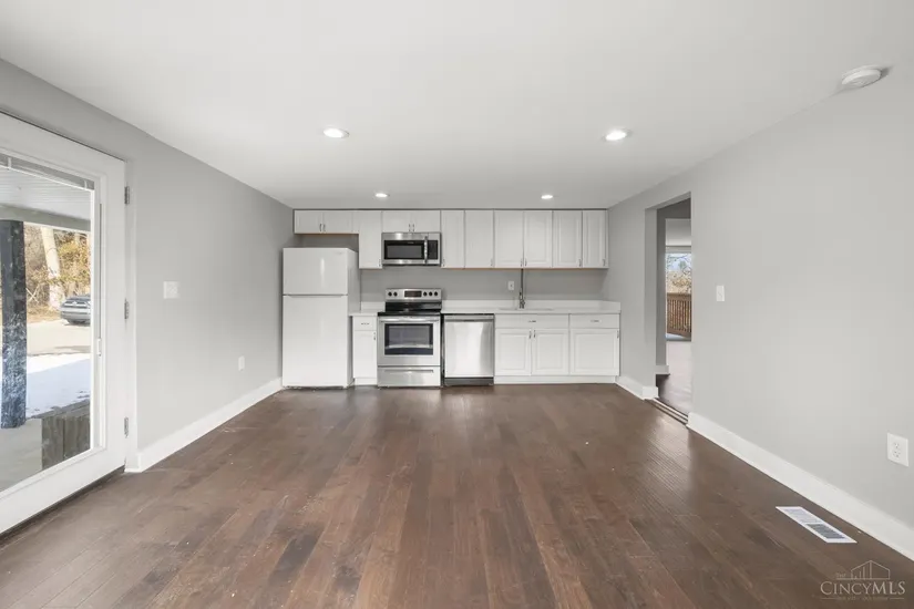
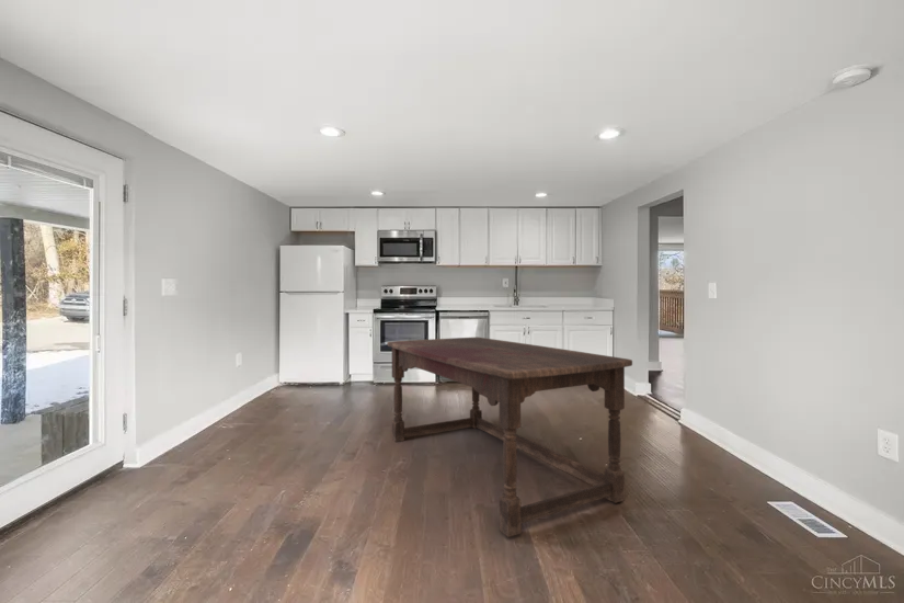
+ dining table [387,337,633,538]
